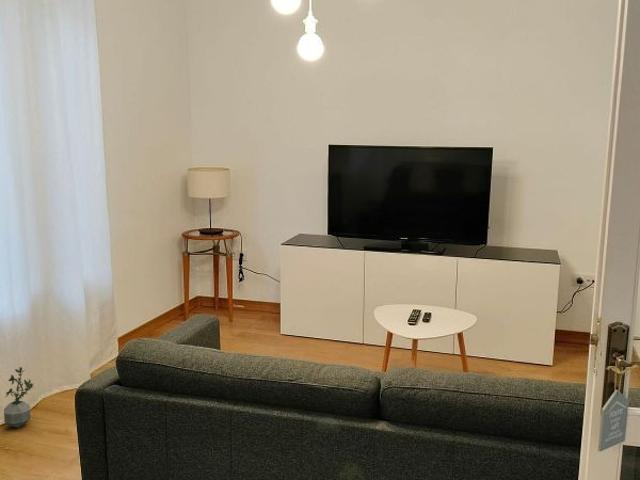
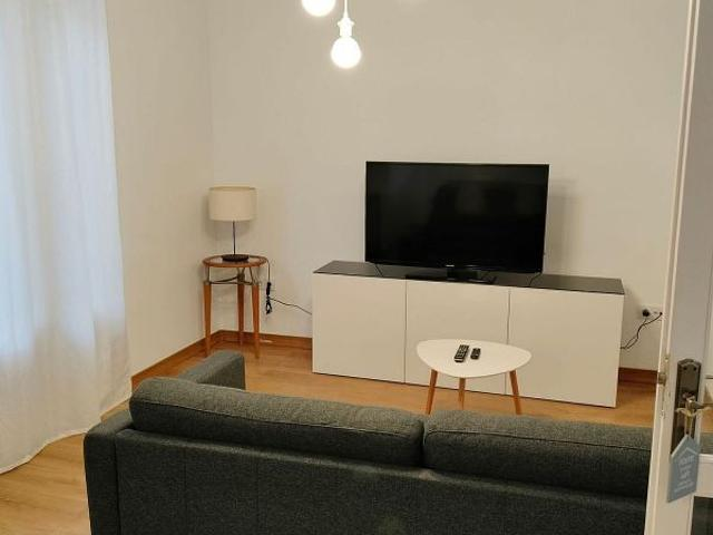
- potted plant [3,366,36,429]
